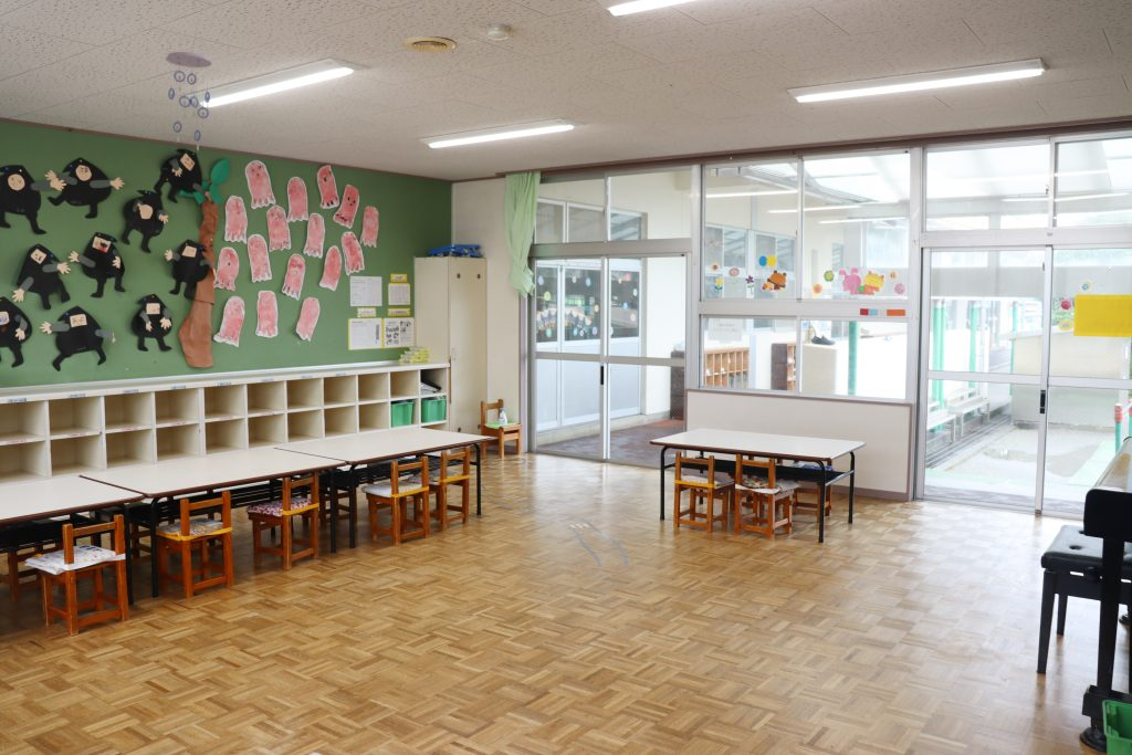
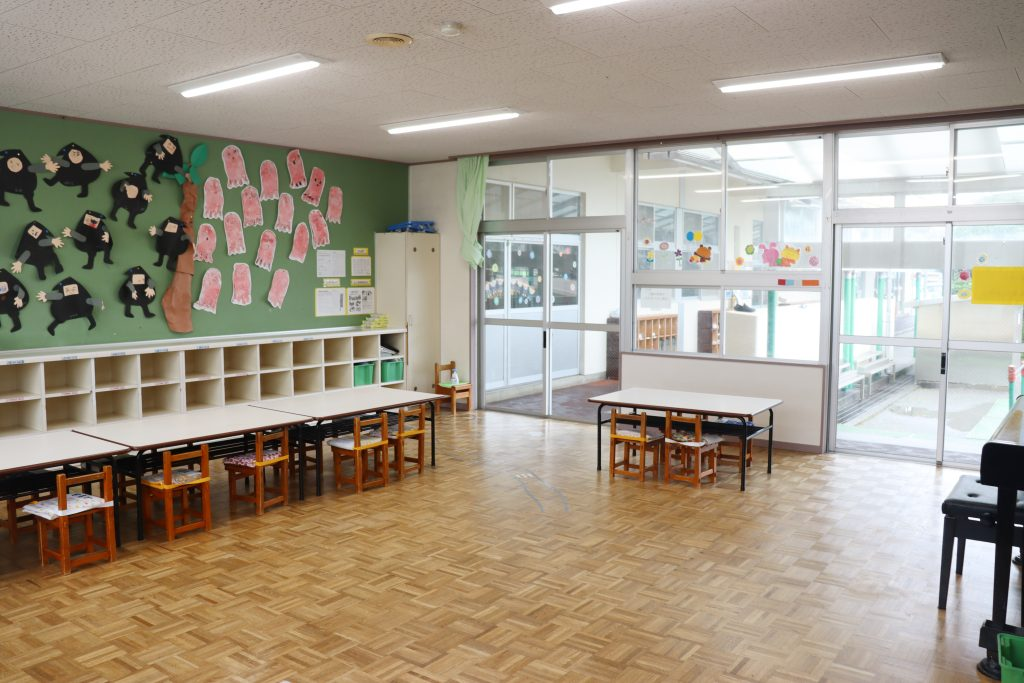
- ceiling mobile [164,51,213,151]
